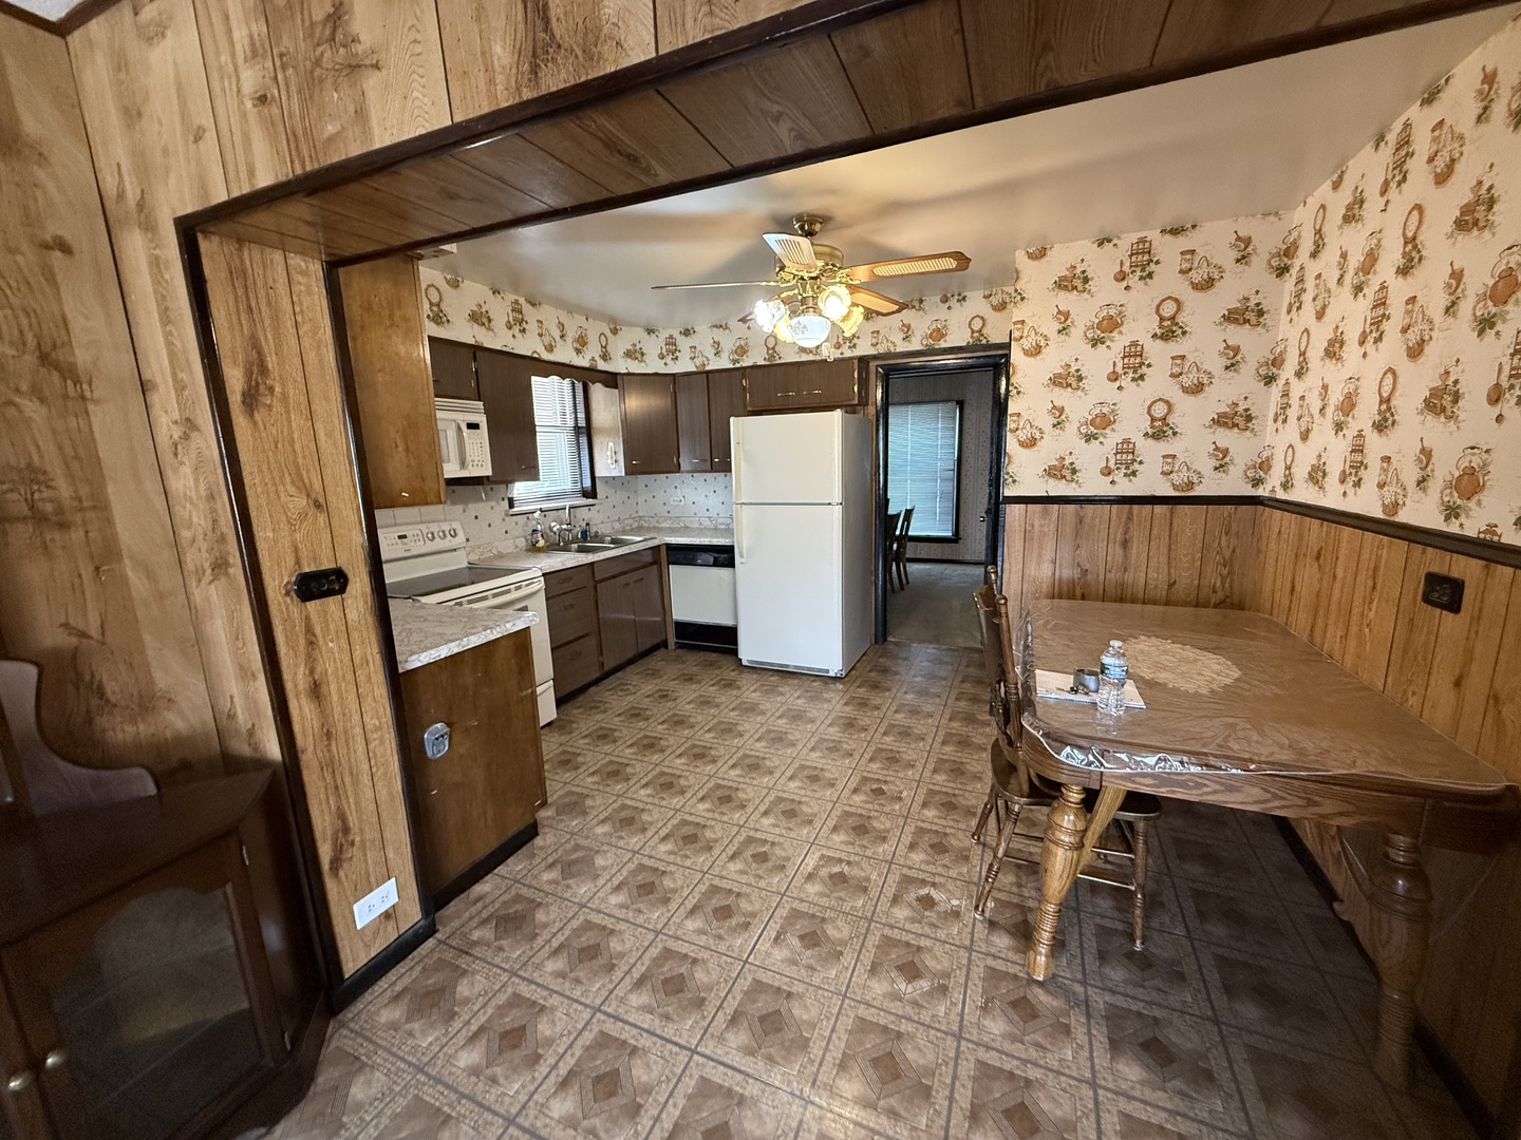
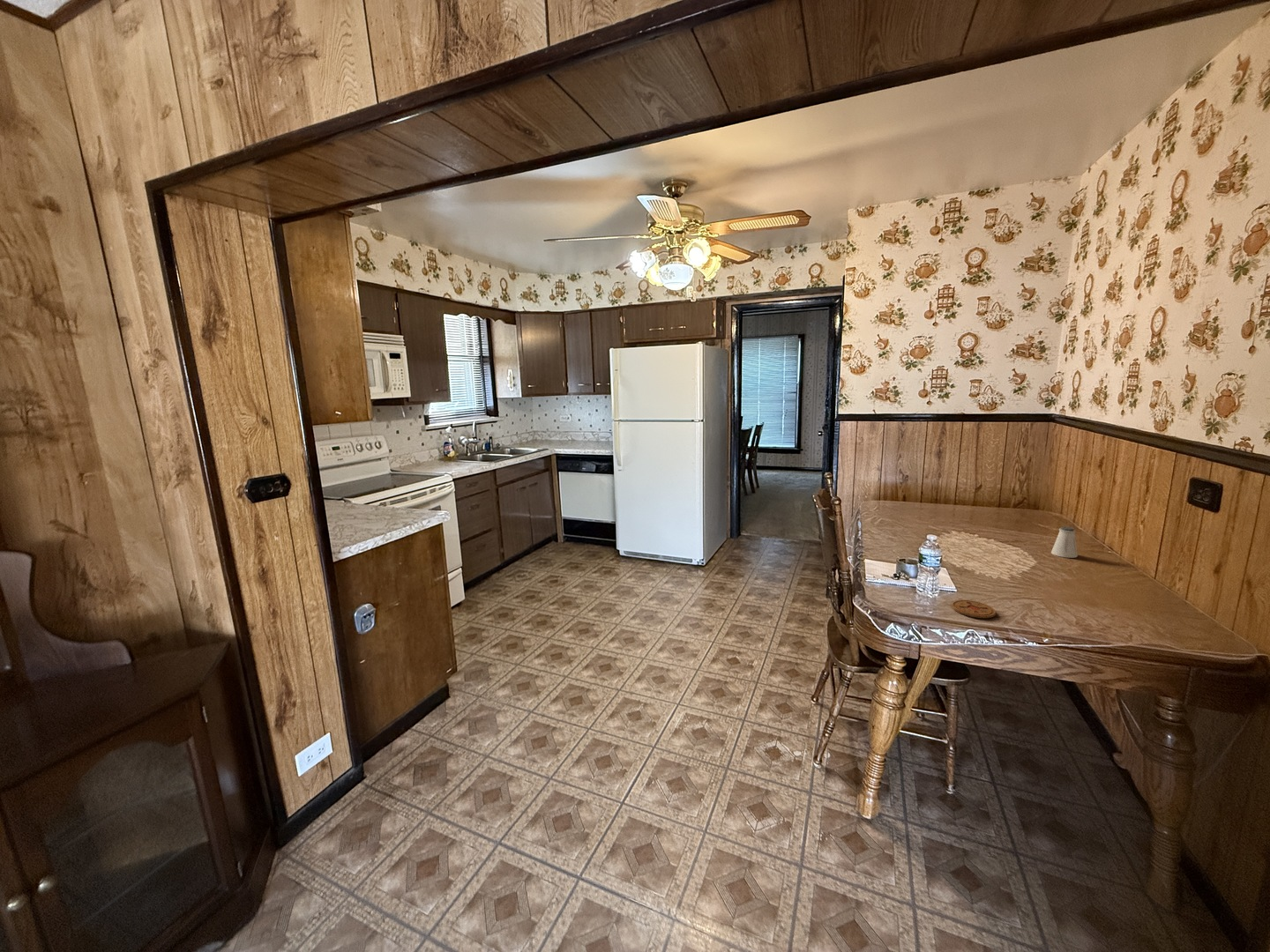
+ coaster [952,599,997,619]
+ saltshaker [1050,525,1079,559]
